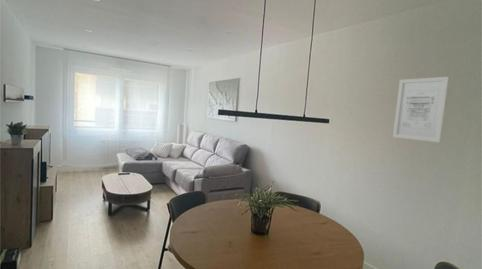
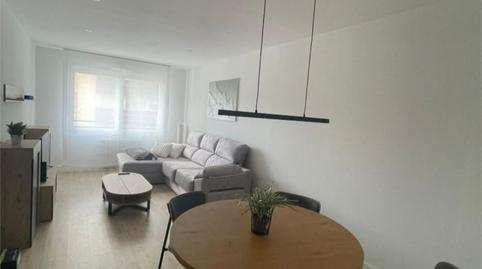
- wall art [392,76,450,143]
